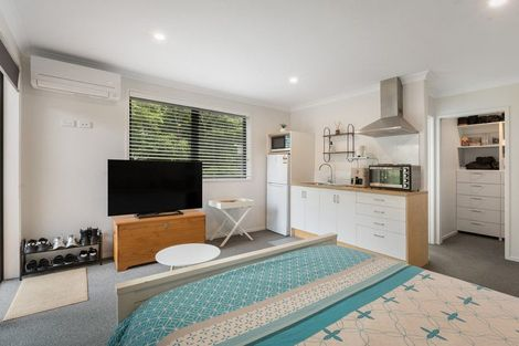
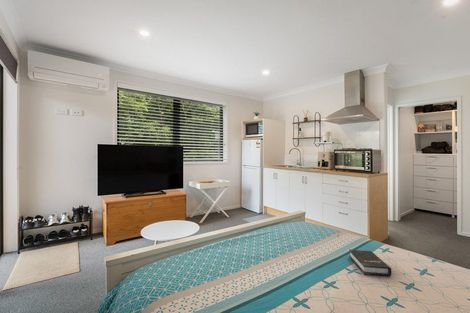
+ hardback book [348,248,392,277]
